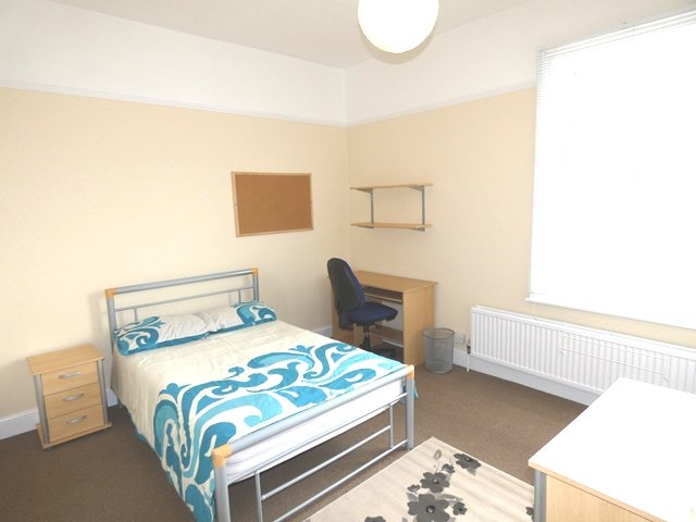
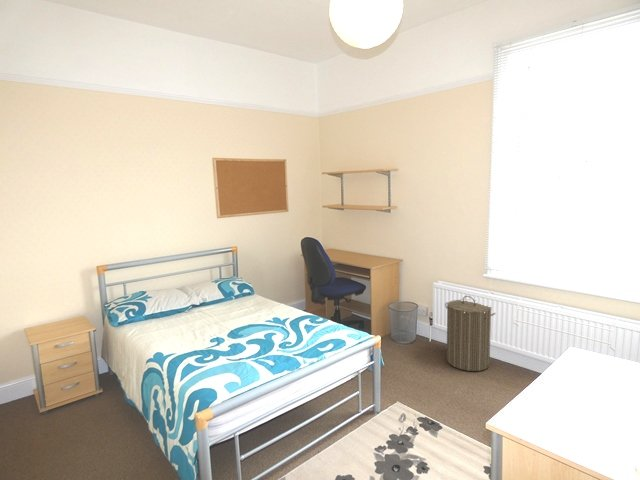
+ laundry hamper [444,295,496,372]
